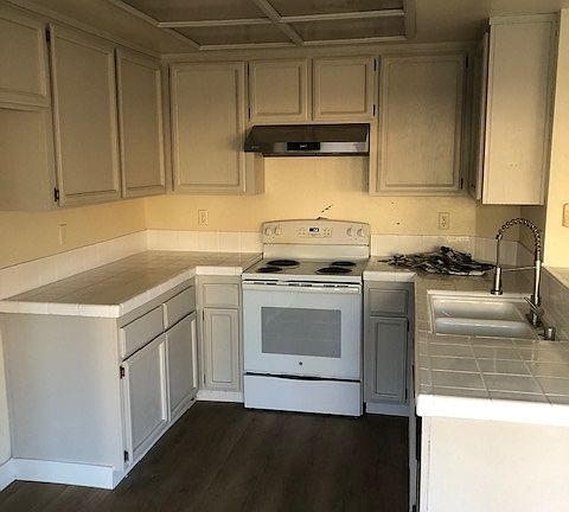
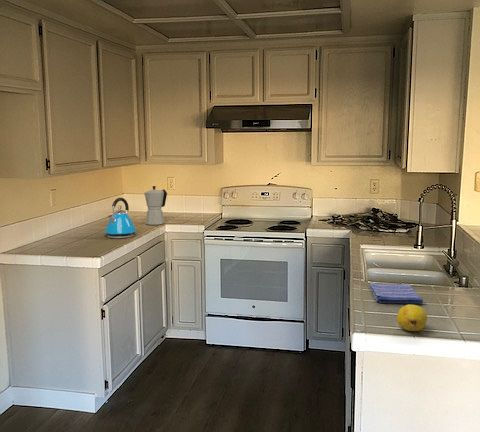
+ fruit [396,303,428,332]
+ moka pot [143,185,168,226]
+ kettle [104,197,137,239]
+ dish towel [369,281,424,305]
